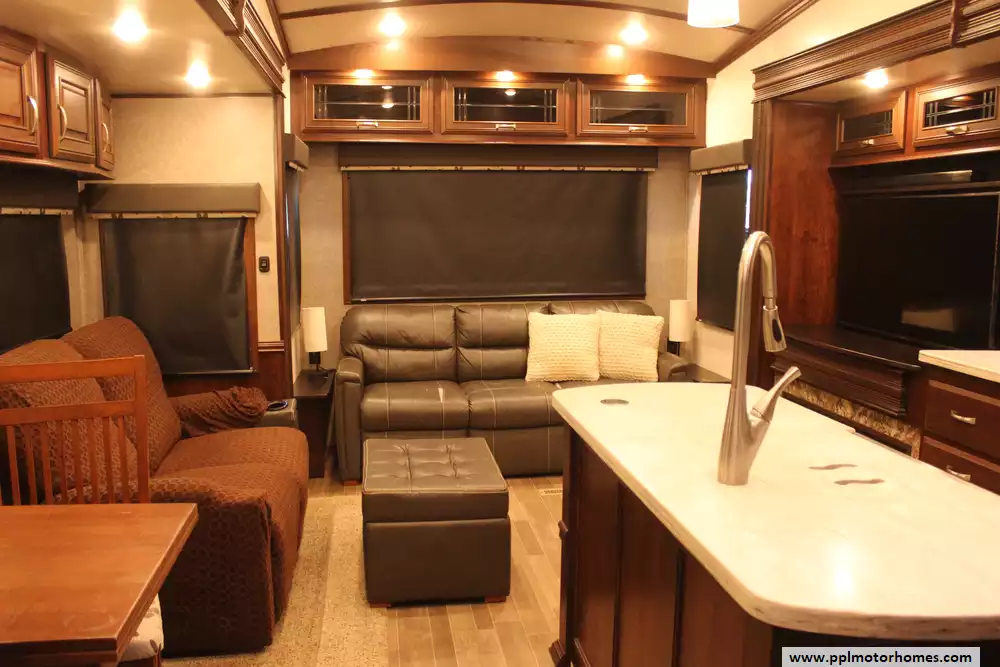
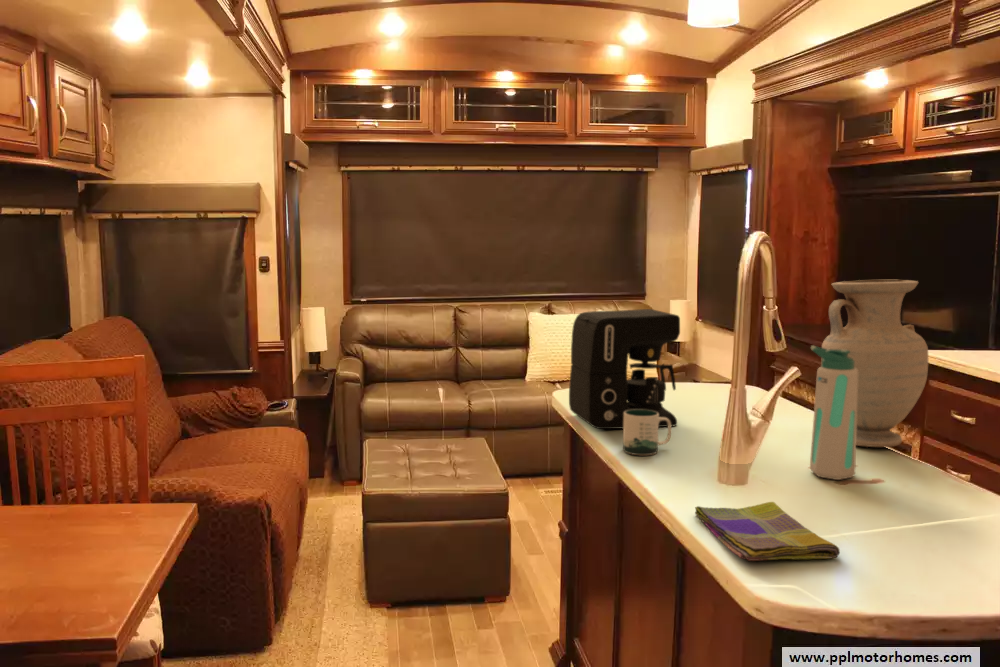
+ mug [622,409,672,456]
+ coffee maker [568,308,681,430]
+ water bottle [809,344,858,481]
+ dish towel [694,501,841,562]
+ vase [820,279,929,448]
